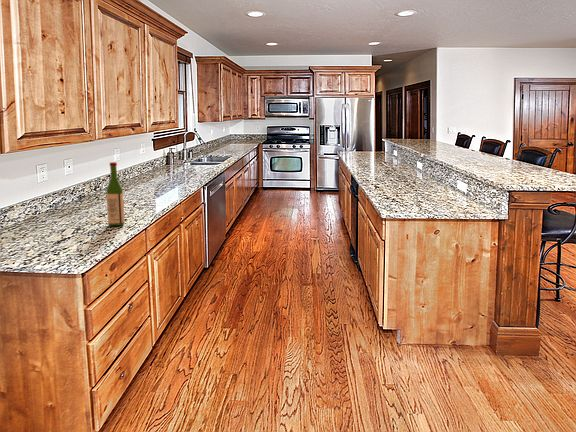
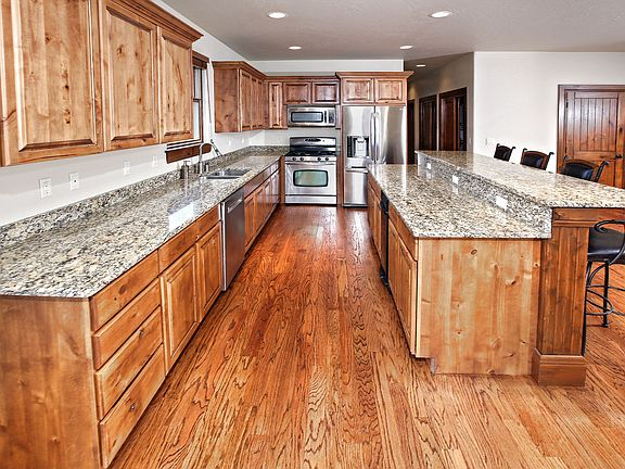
- wine bottle [106,161,125,227]
